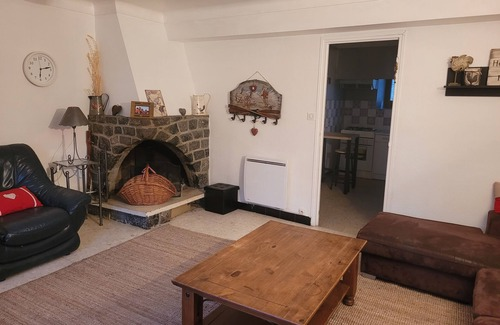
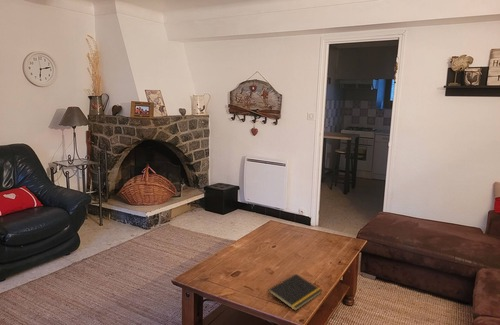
+ notepad [267,273,323,312]
